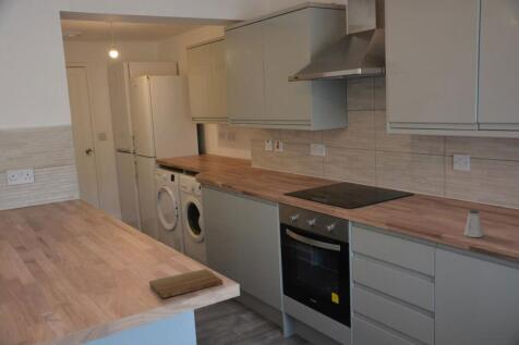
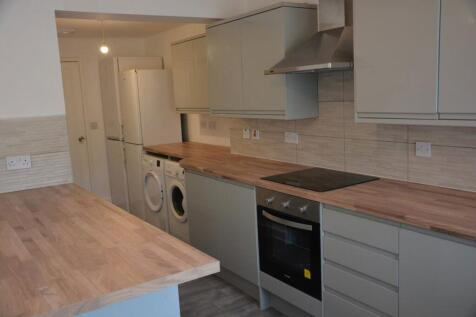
- saltshaker [463,209,484,238]
- cutting board [148,268,224,299]
